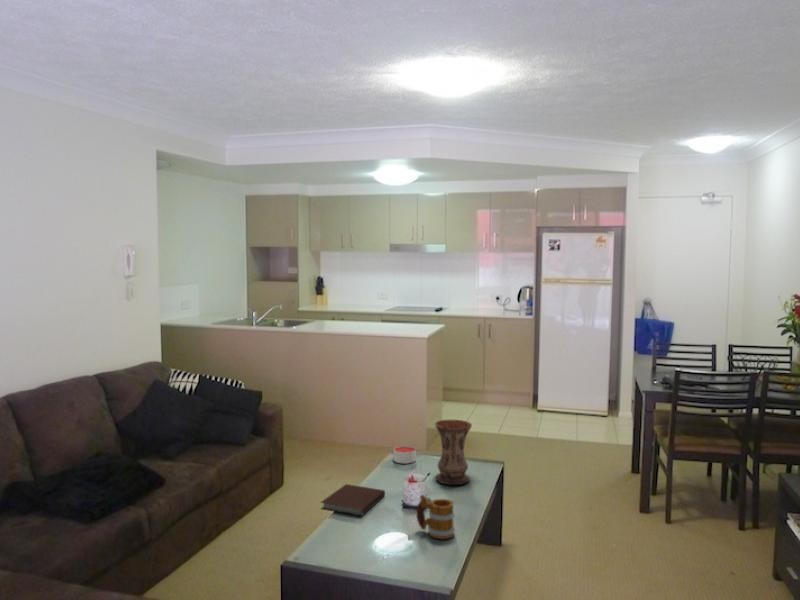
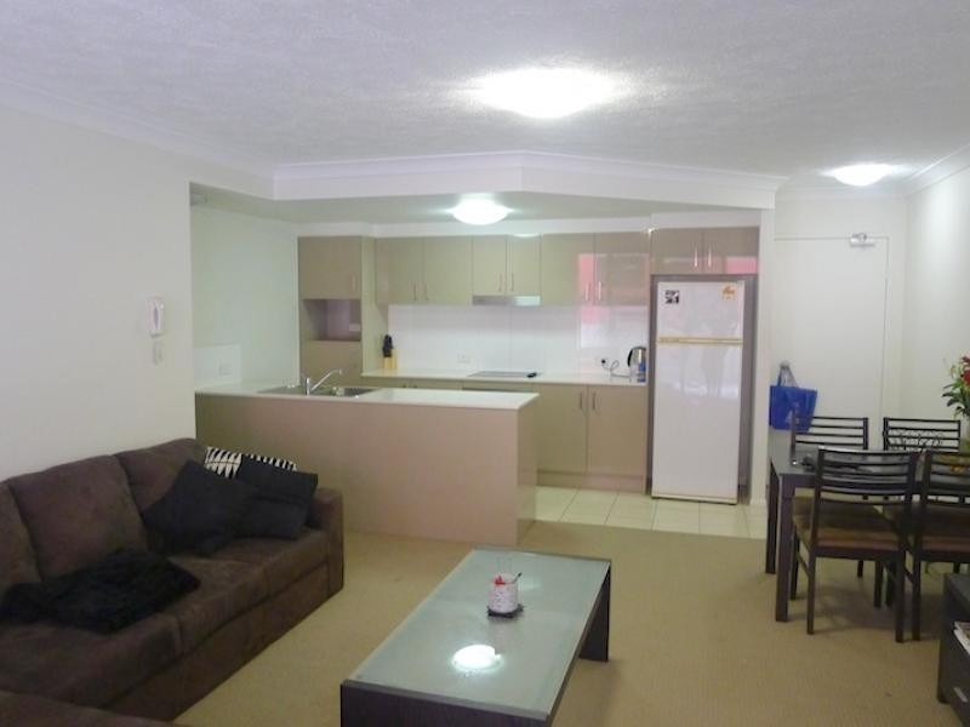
- mug [415,494,456,540]
- notebook [319,483,386,517]
- vase [434,419,473,486]
- candle [392,445,417,464]
